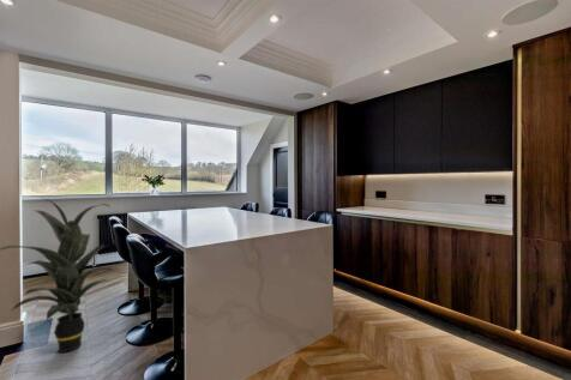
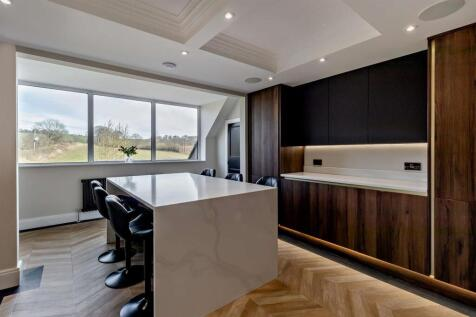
- indoor plant [0,197,118,354]
